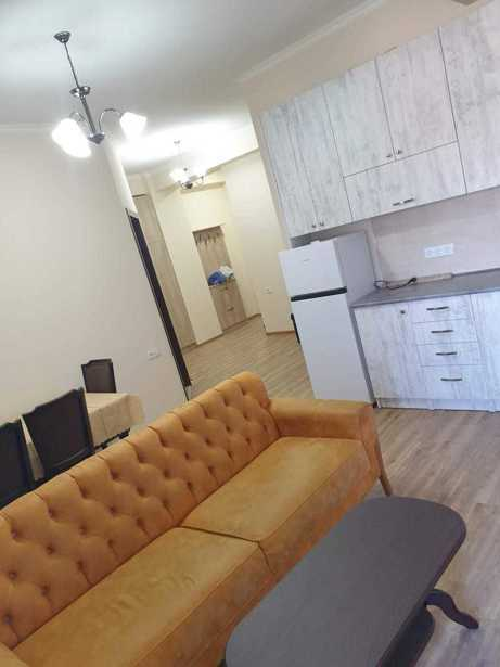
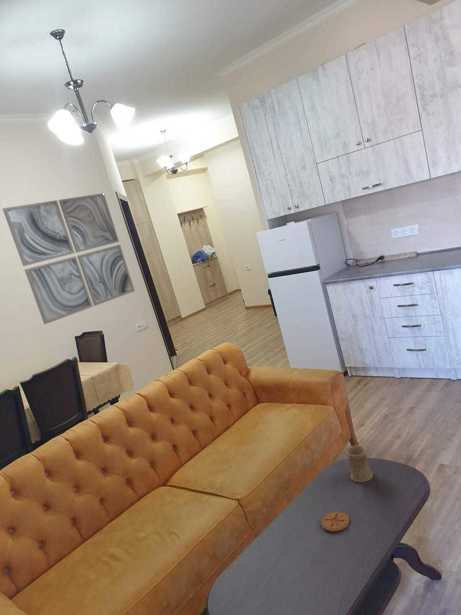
+ wall art [2,192,136,325]
+ coaster [320,510,350,533]
+ mug [344,445,374,484]
